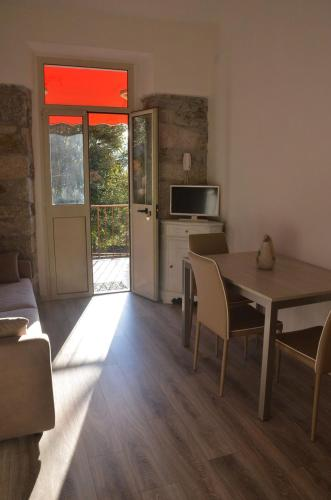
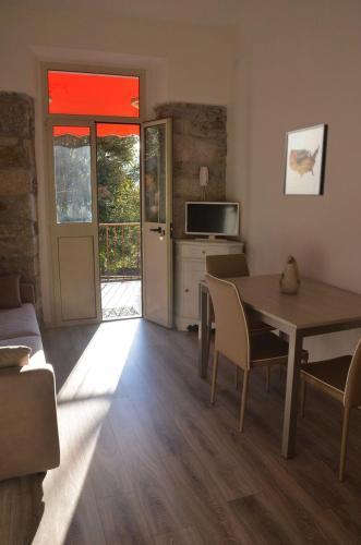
+ wall art [282,123,329,197]
